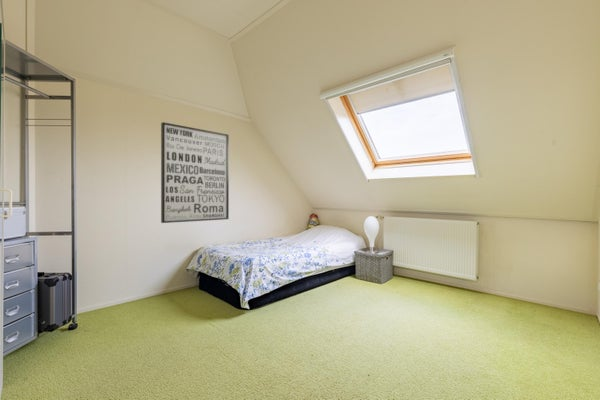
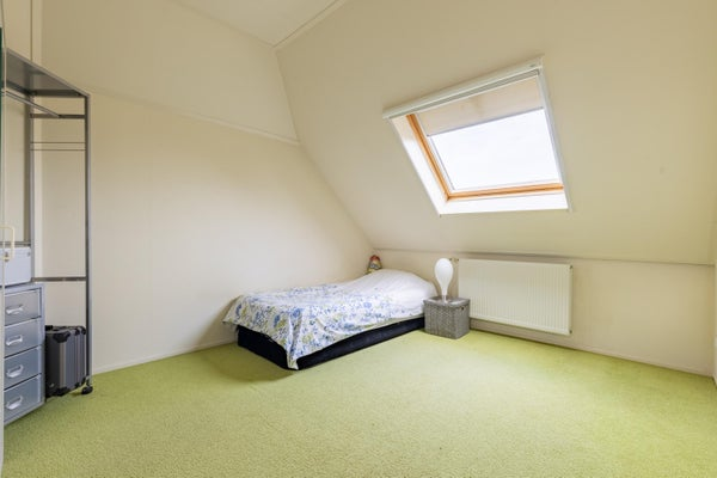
- wall art [160,121,230,224]
